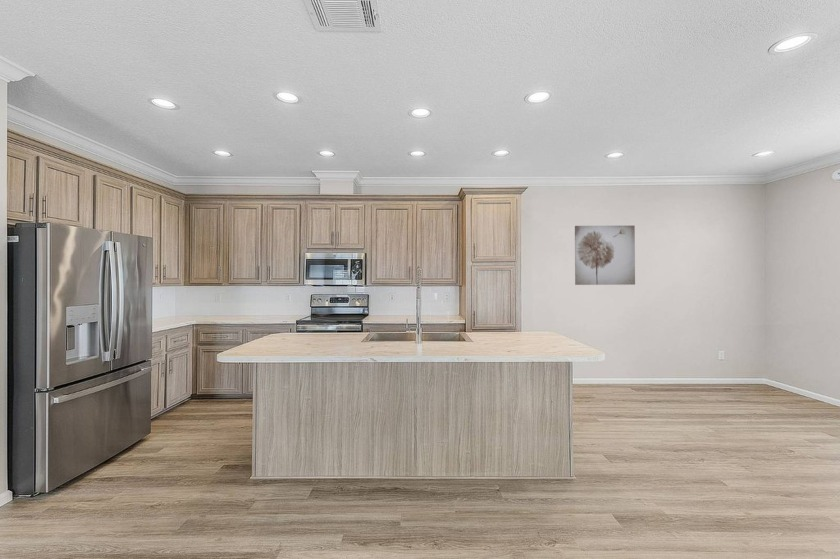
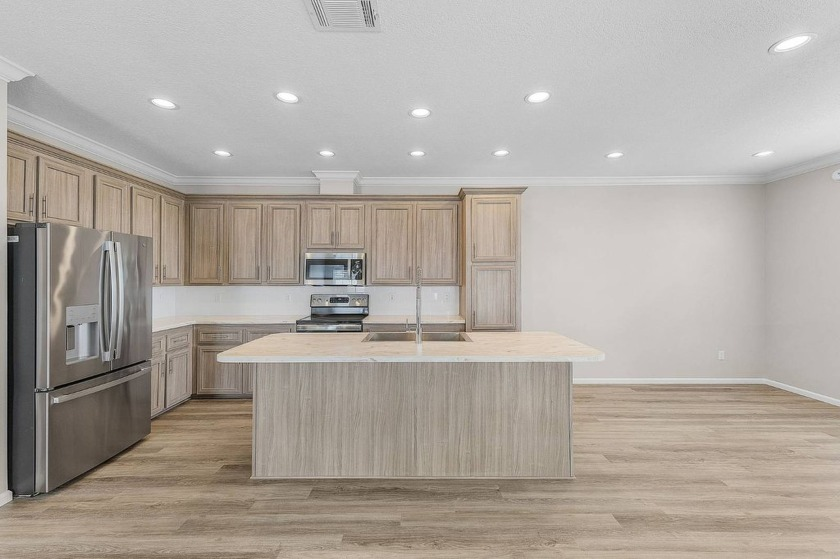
- wall art [574,225,636,286]
